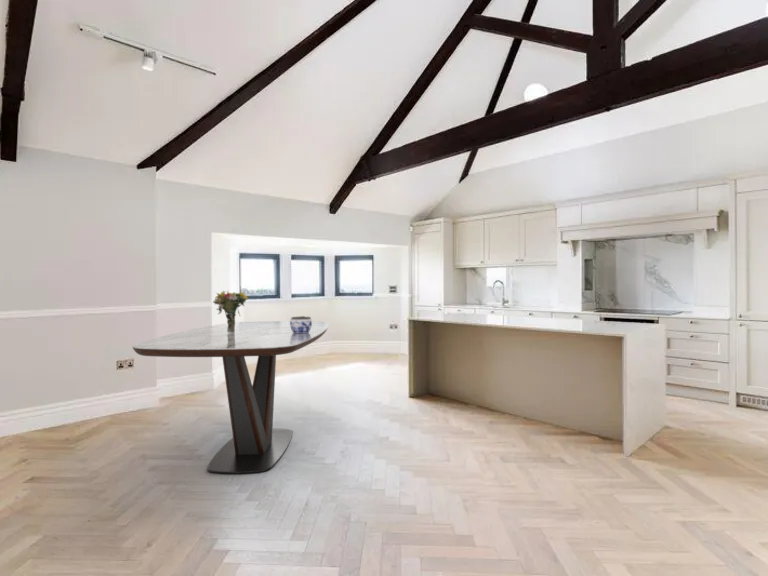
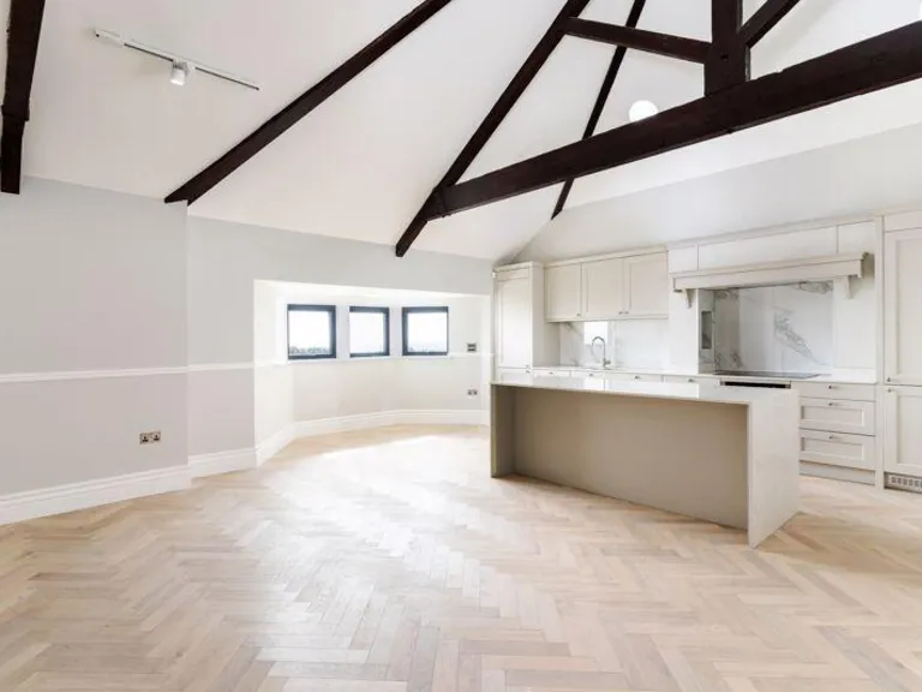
- jar [289,315,313,333]
- dining table [131,320,330,475]
- bouquet [212,290,249,333]
